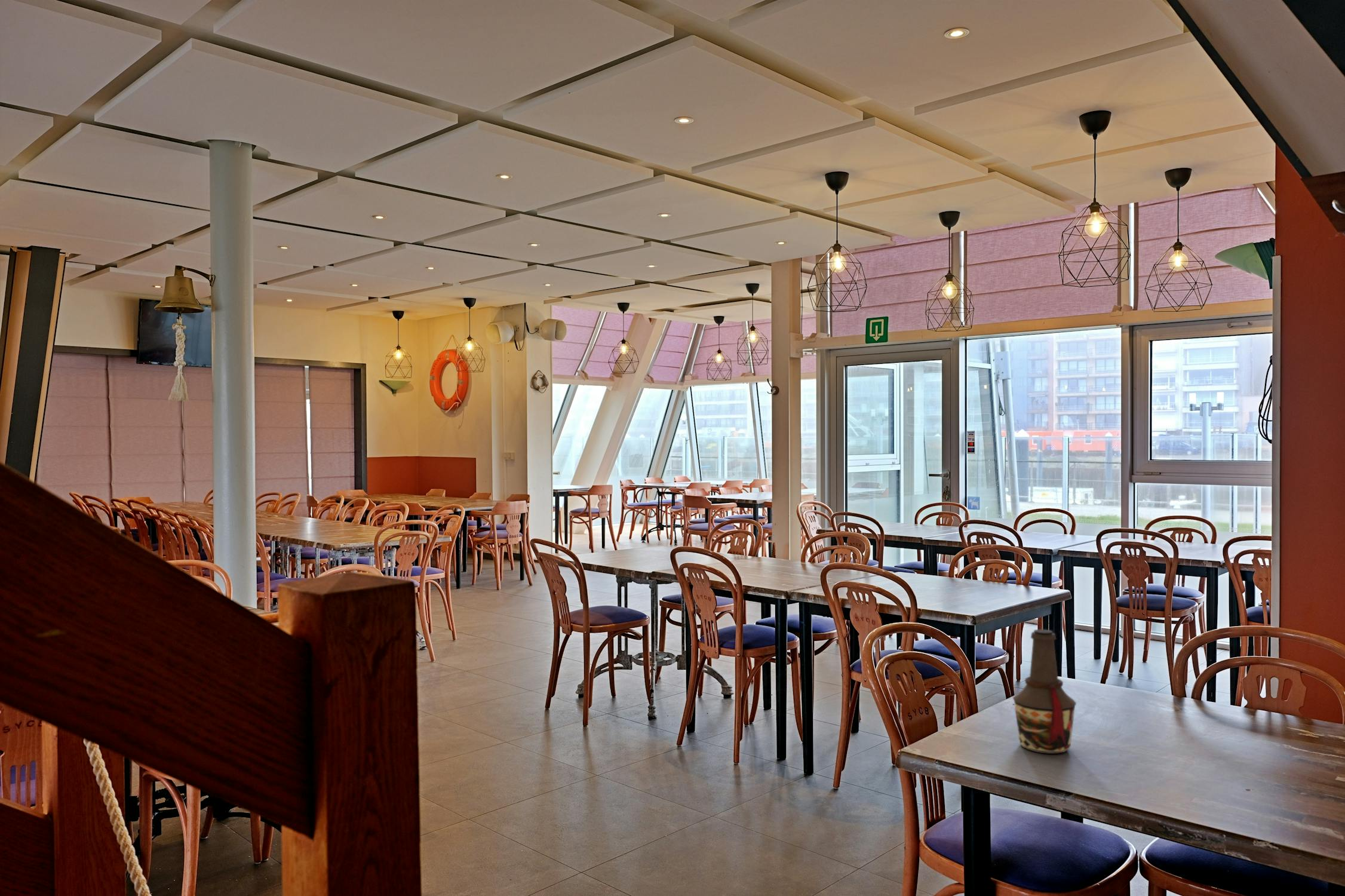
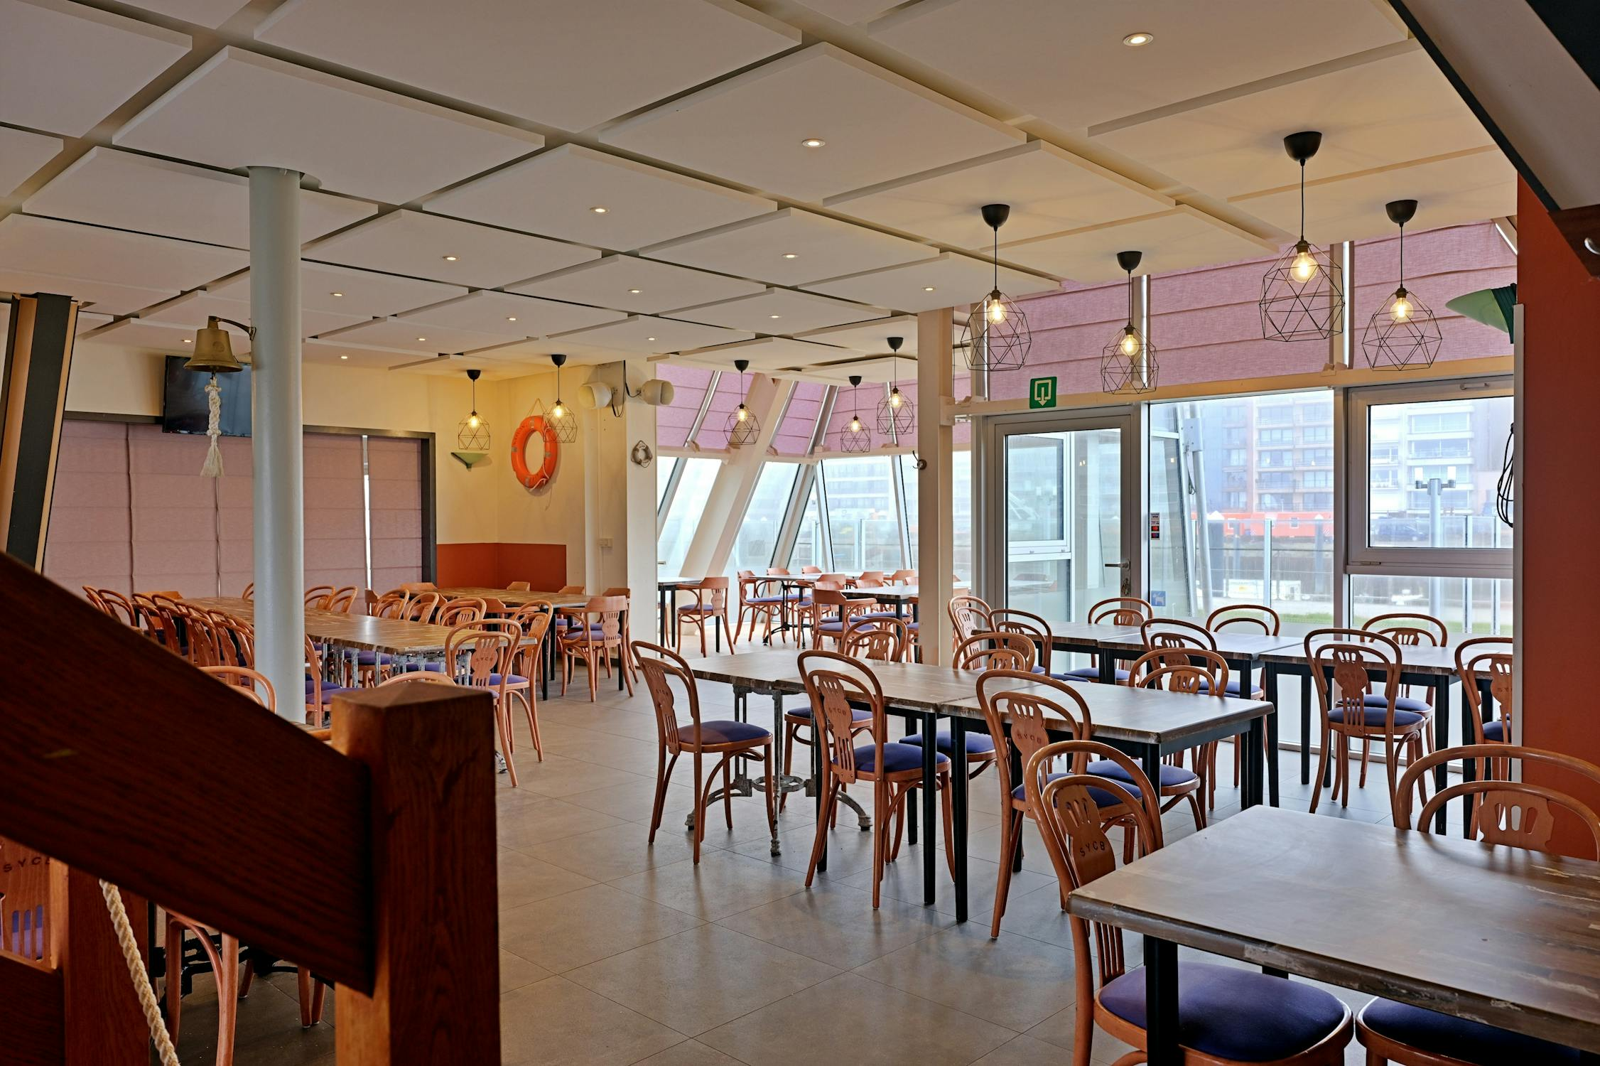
- bottle [1012,629,1077,754]
